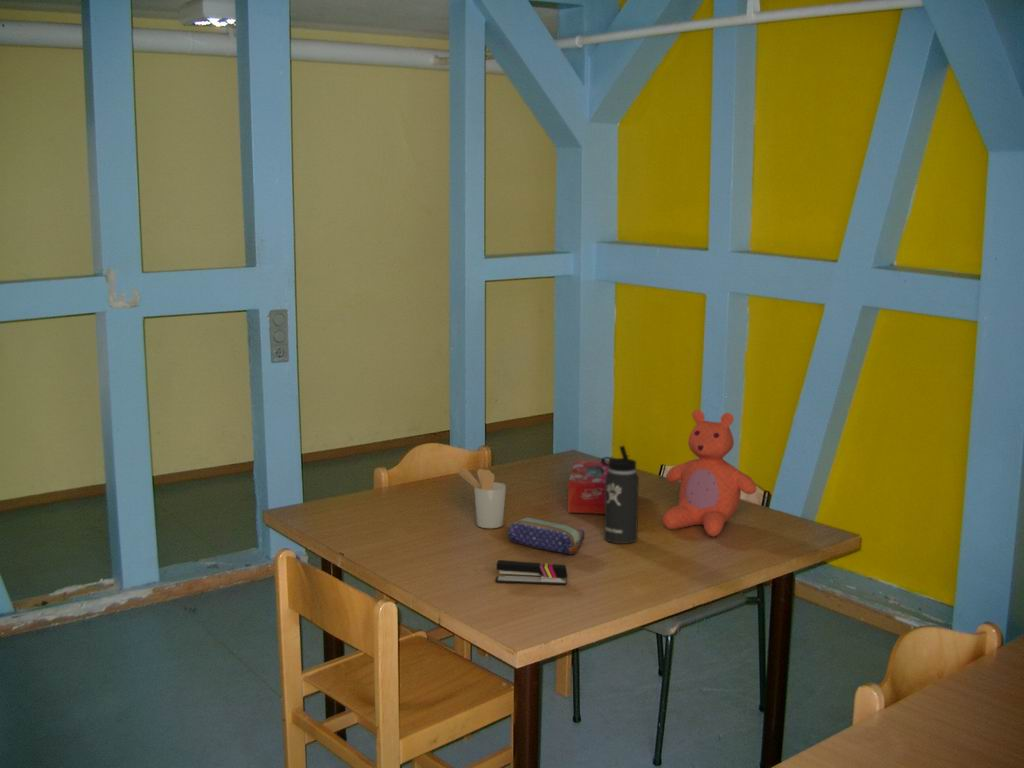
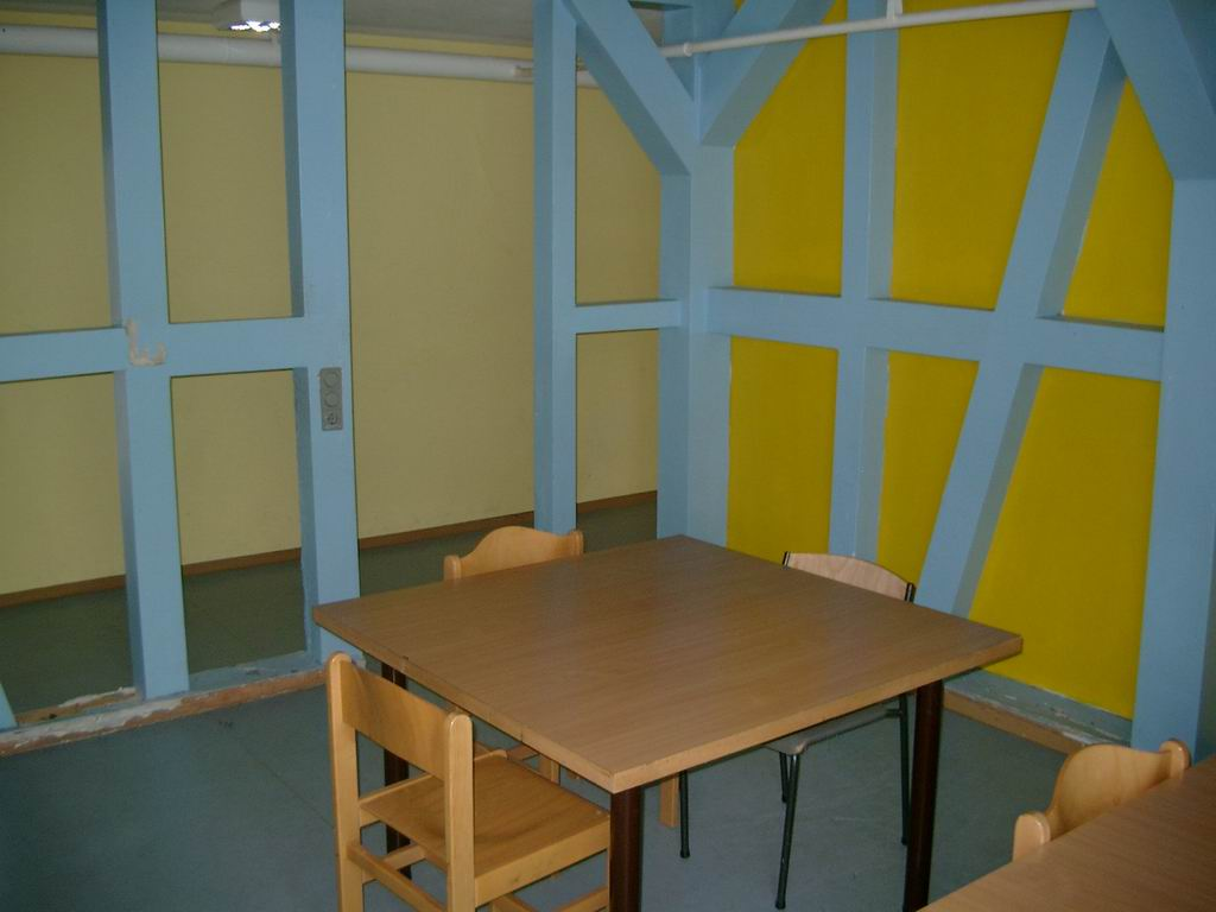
- pencil case [507,516,585,556]
- tissue box [567,460,609,515]
- utensil holder [457,466,507,529]
- thermos bottle [600,445,640,545]
- stapler [495,559,568,586]
- teddy bear [662,409,758,537]
